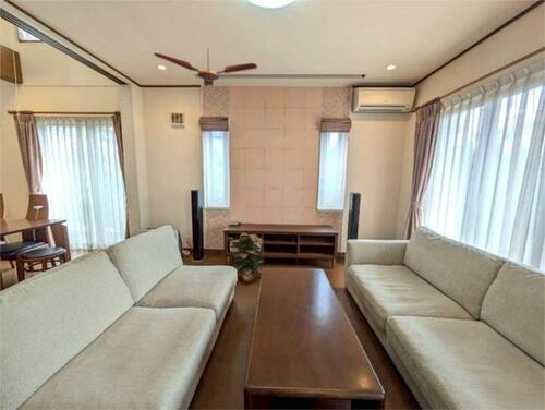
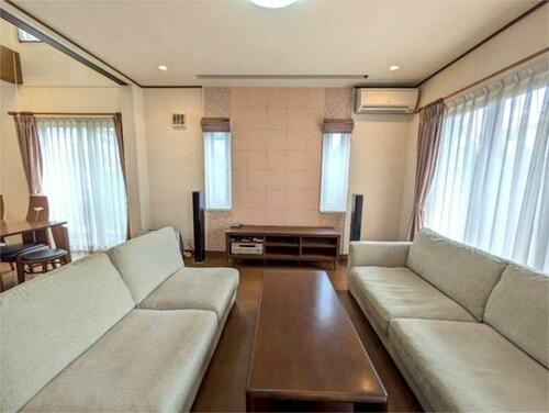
- ceiling fan [153,47,258,87]
- decorative plant [228,231,265,282]
